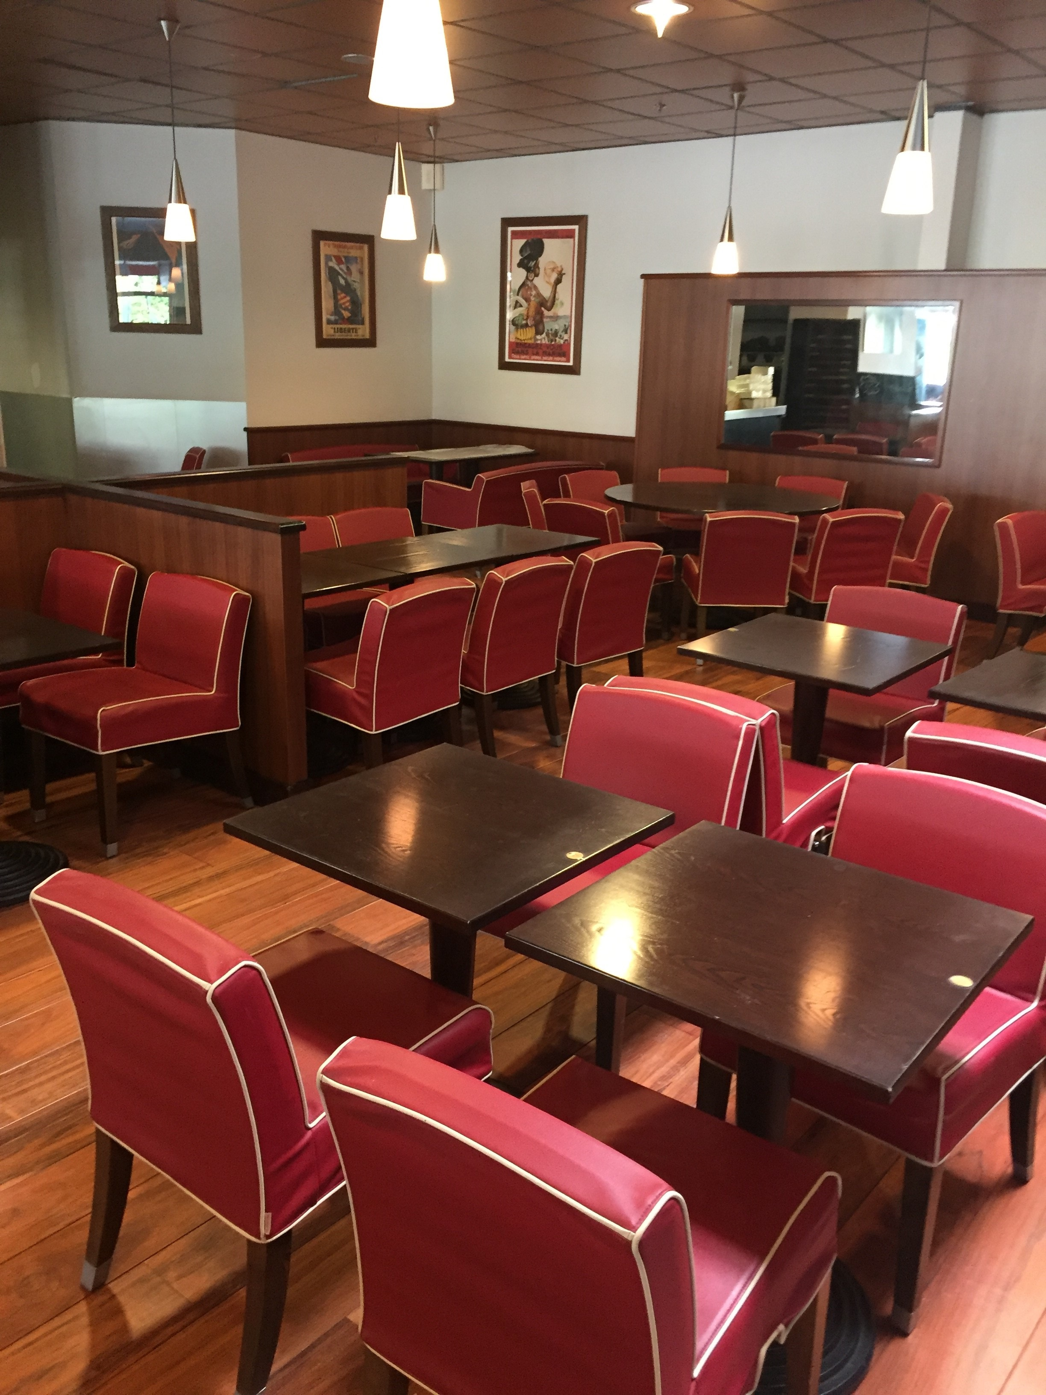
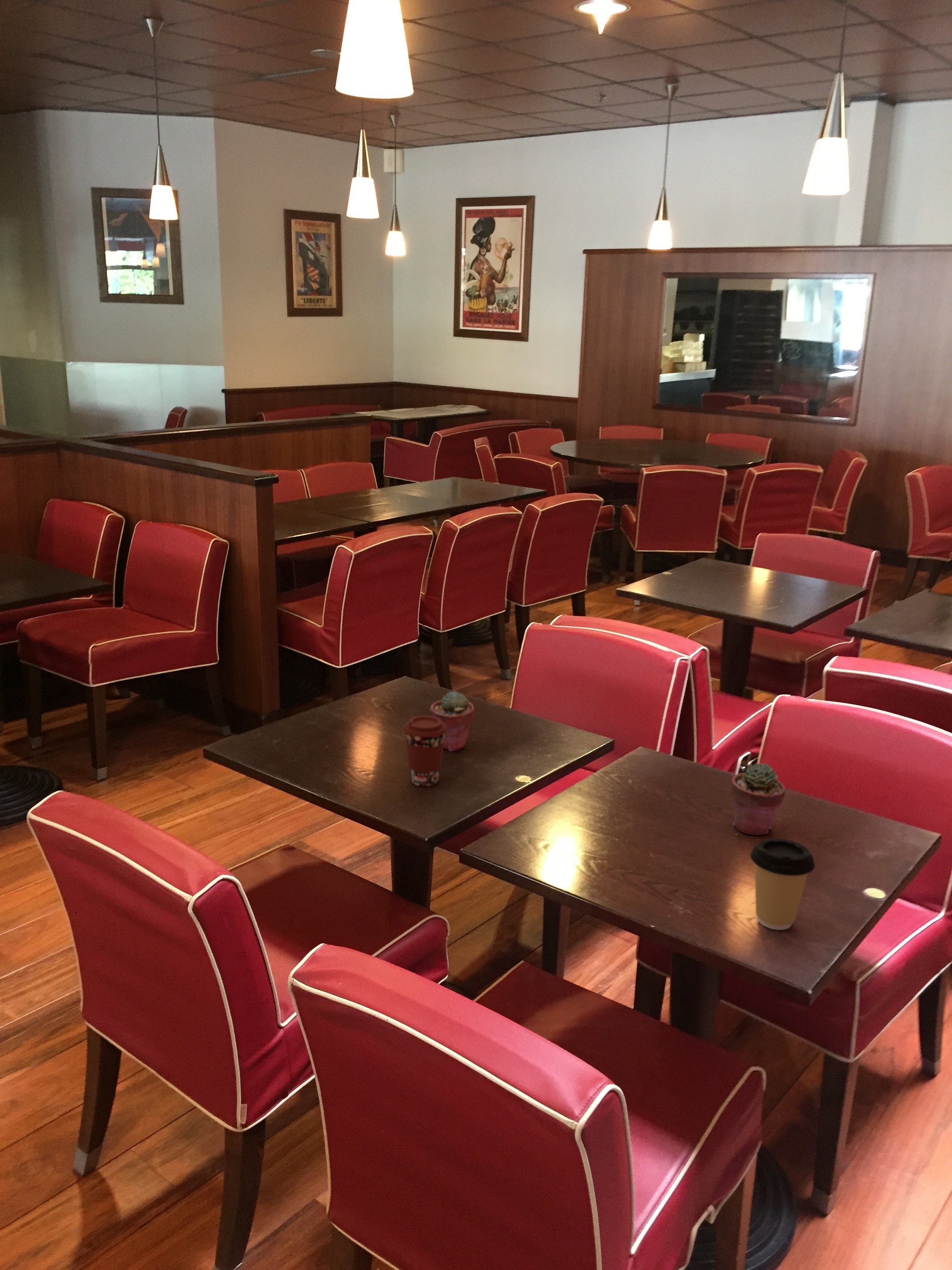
+ coffee cup [403,715,448,787]
+ potted succulent [730,763,786,835]
+ coffee cup [750,838,815,930]
+ potted succulent [429,690,475,752]
